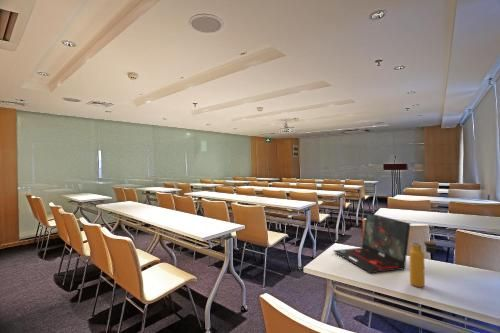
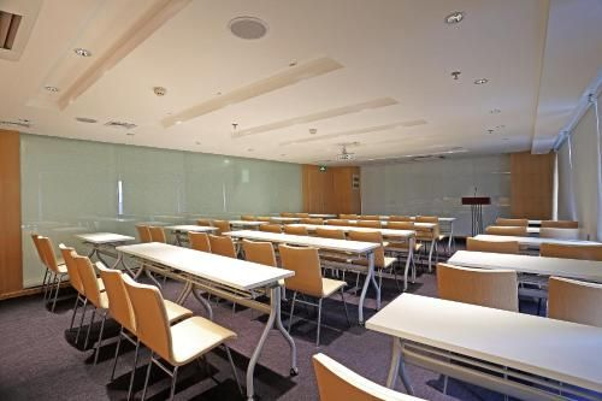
- water bottle [409,236,438,288]
- laptop [332,212,411,274]
